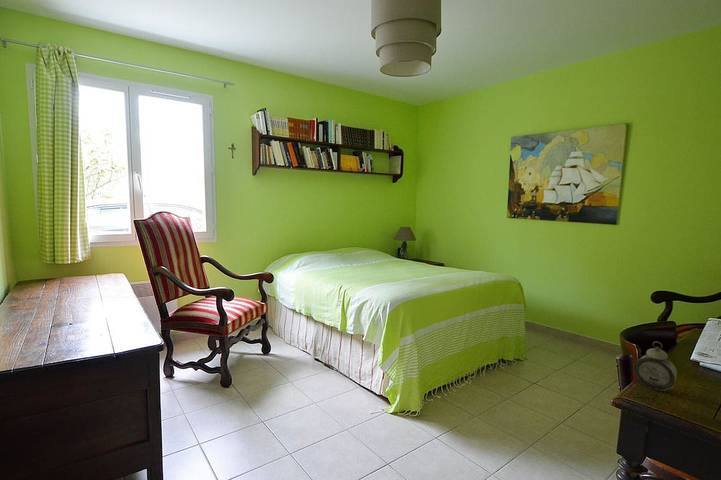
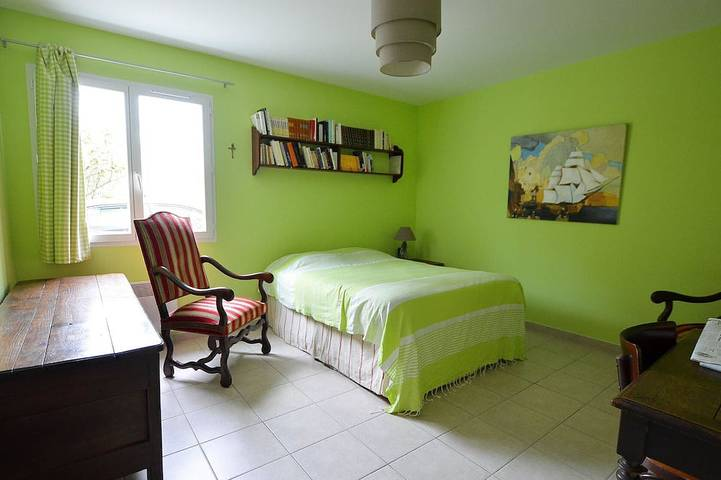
- alarm clock [632,341,678,392]
